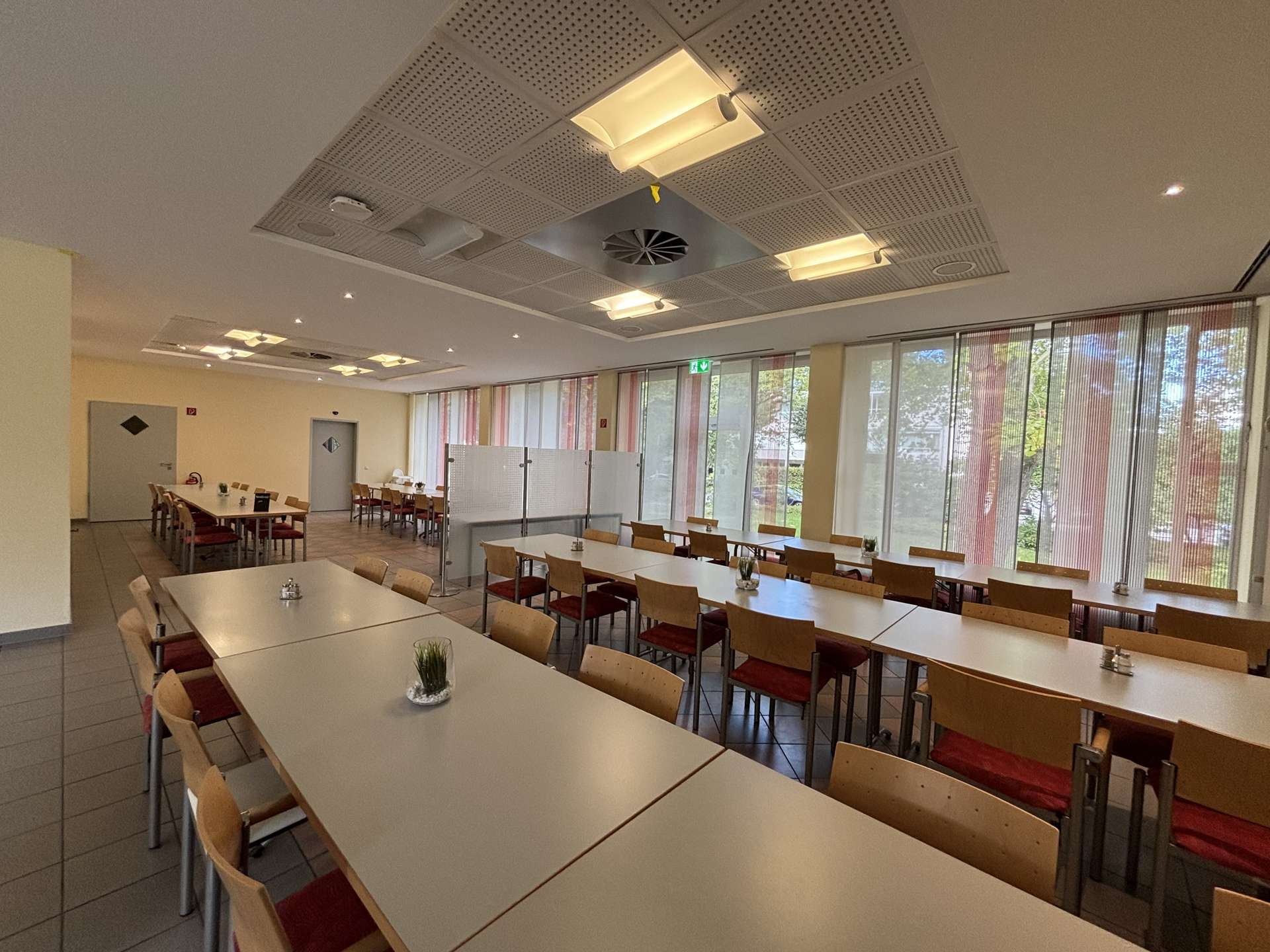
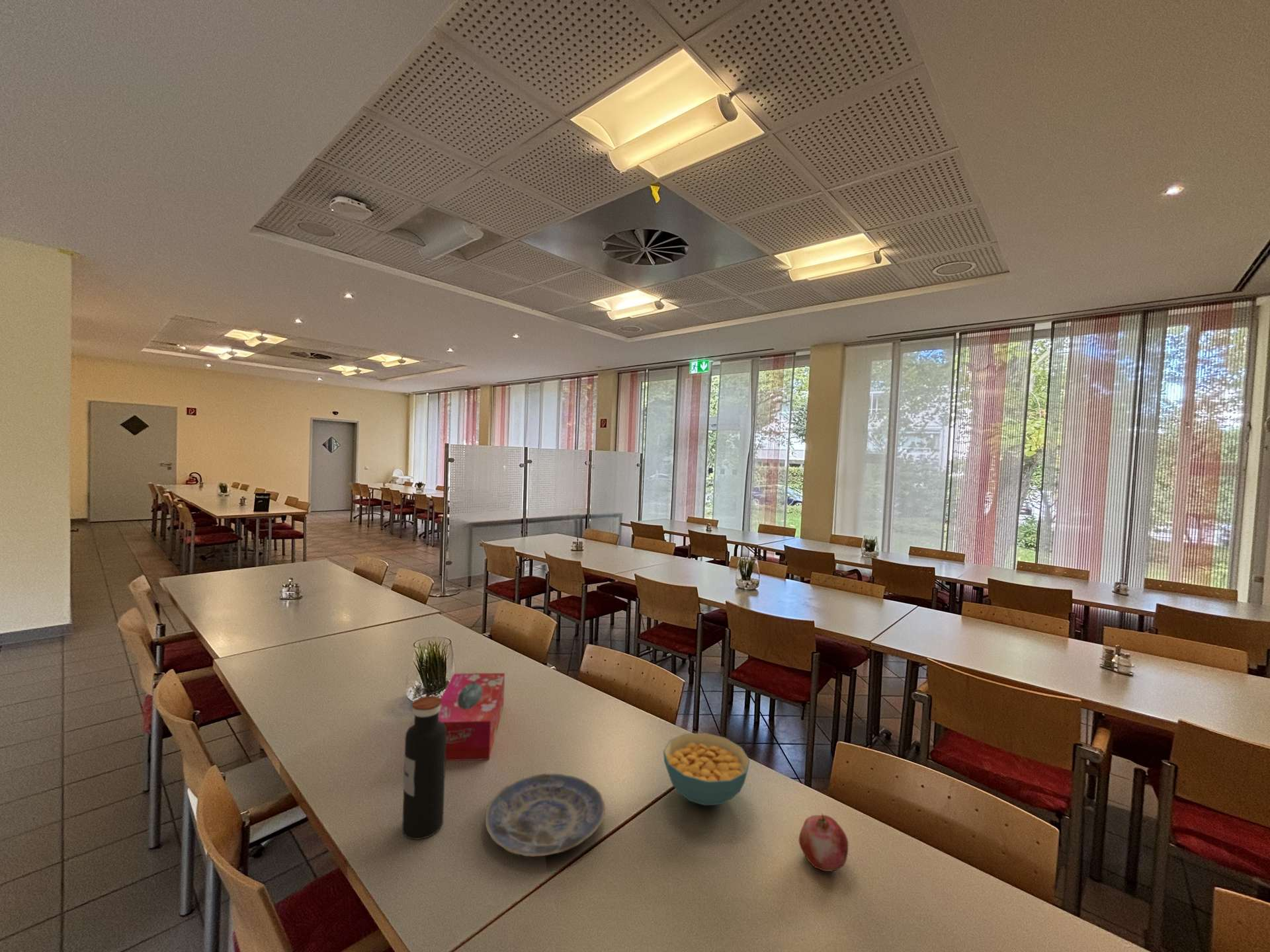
+ water bottle [402,695,446,840]
+ cereal bowl [663,732,751,806]
+ plate [485,773,607,857]
+ fruit [798,813,849,872]
+ tissue box [439,672,505,762]
